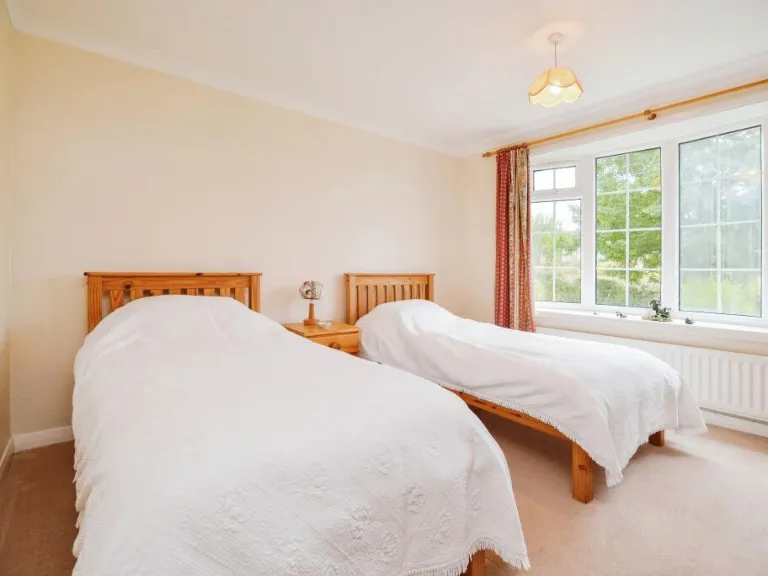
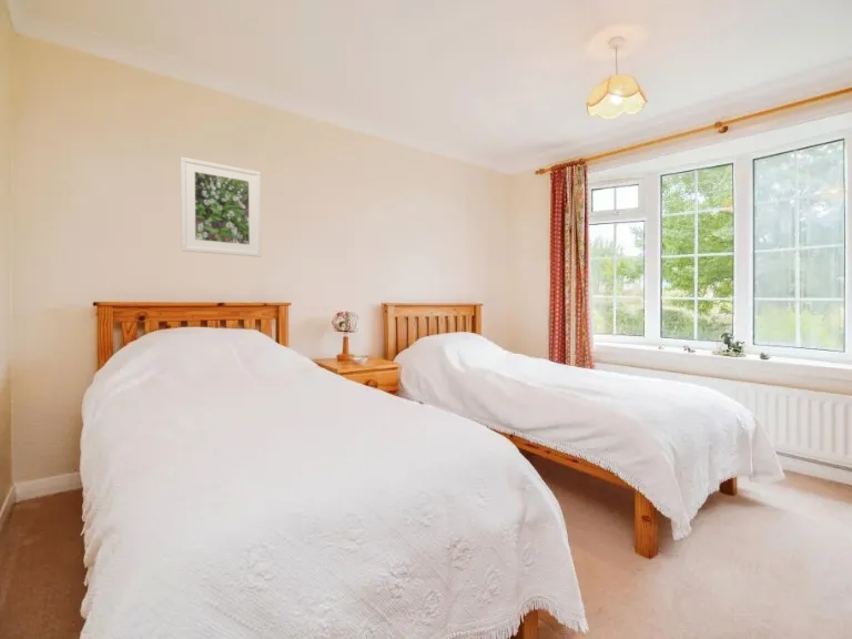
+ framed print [180,155,262,257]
